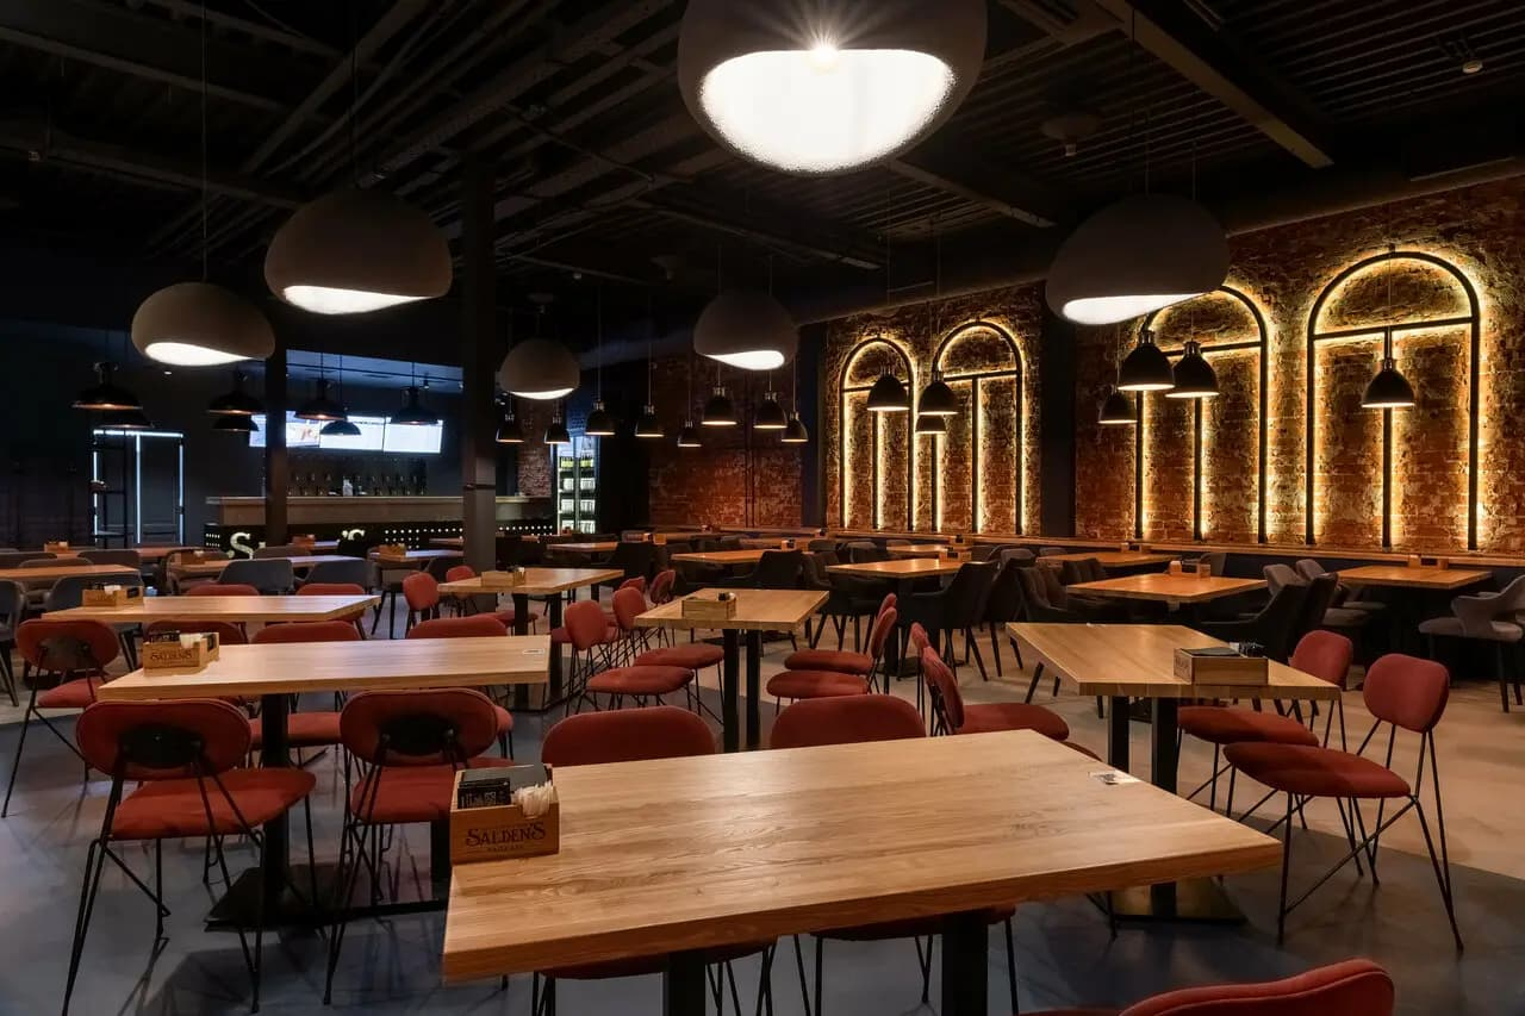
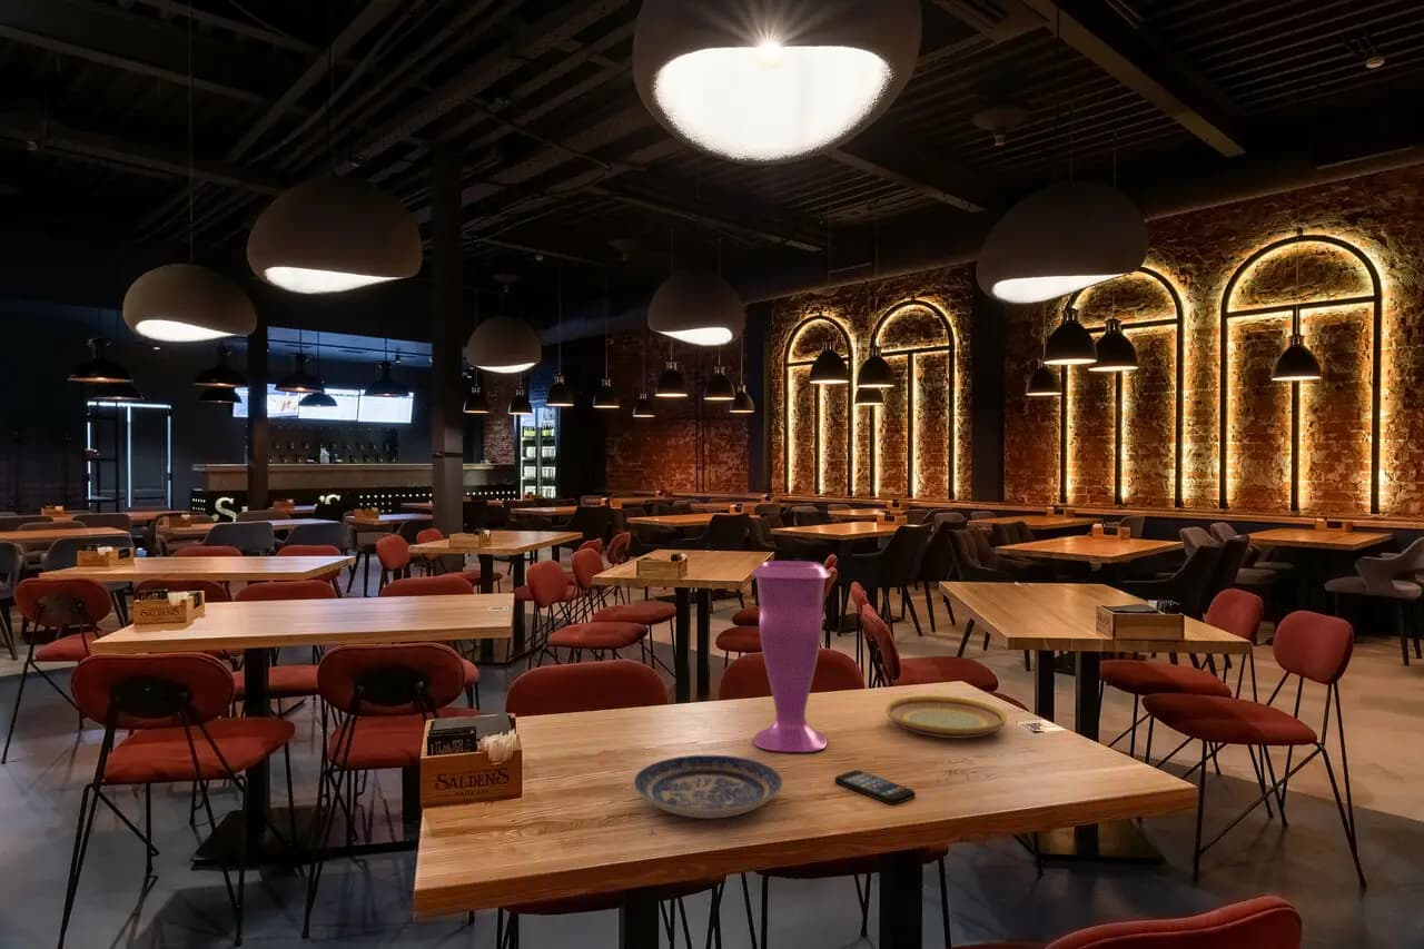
+ vase [750,560,832,753]
+ smartphone [833,769,917,805]
+ plate [633,754,783,819]
+ plate [884,695,1008,739]
